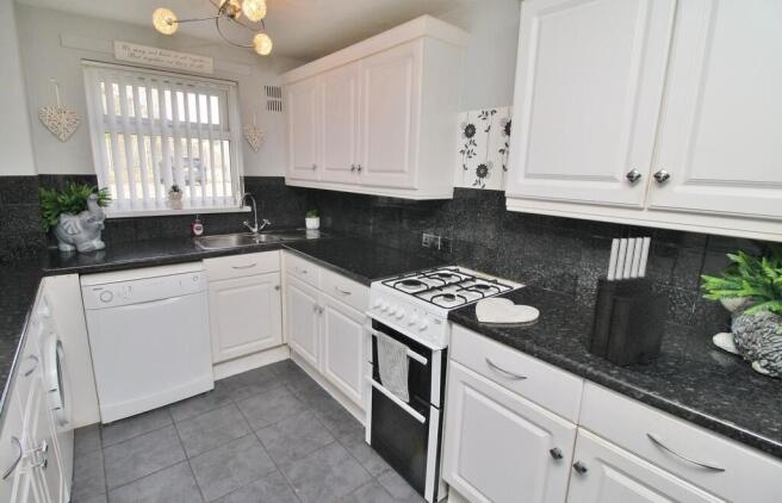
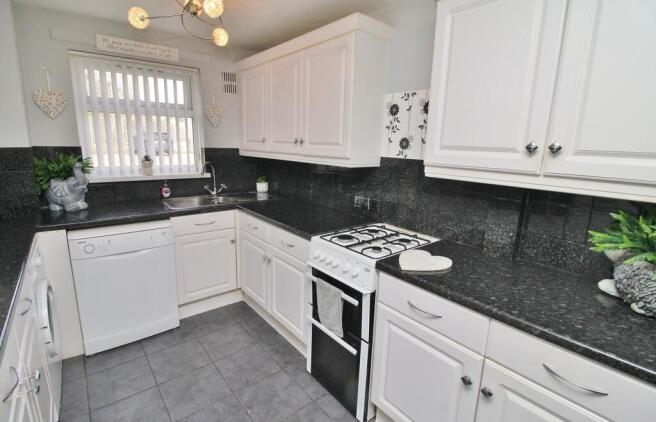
- knife block [586,236,671,367]
